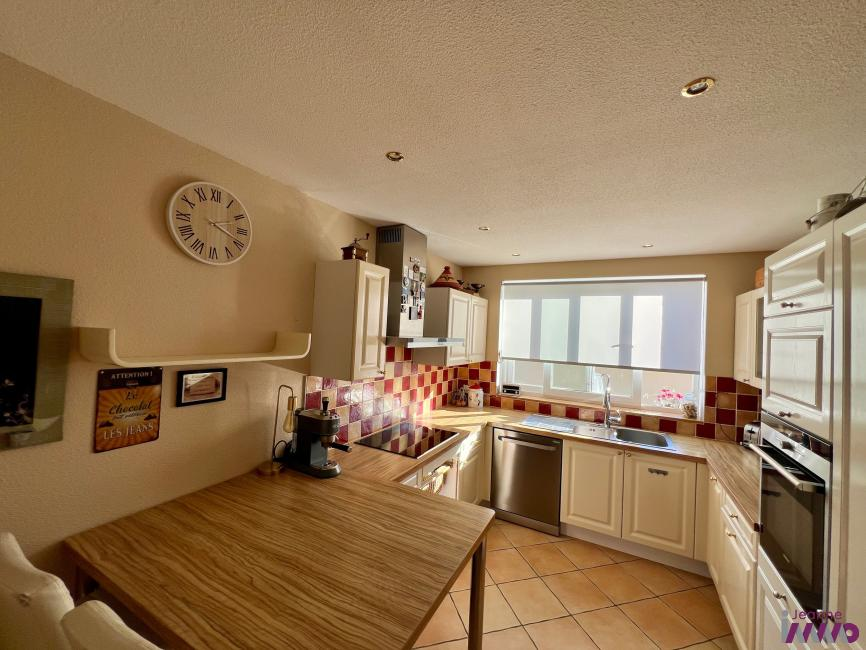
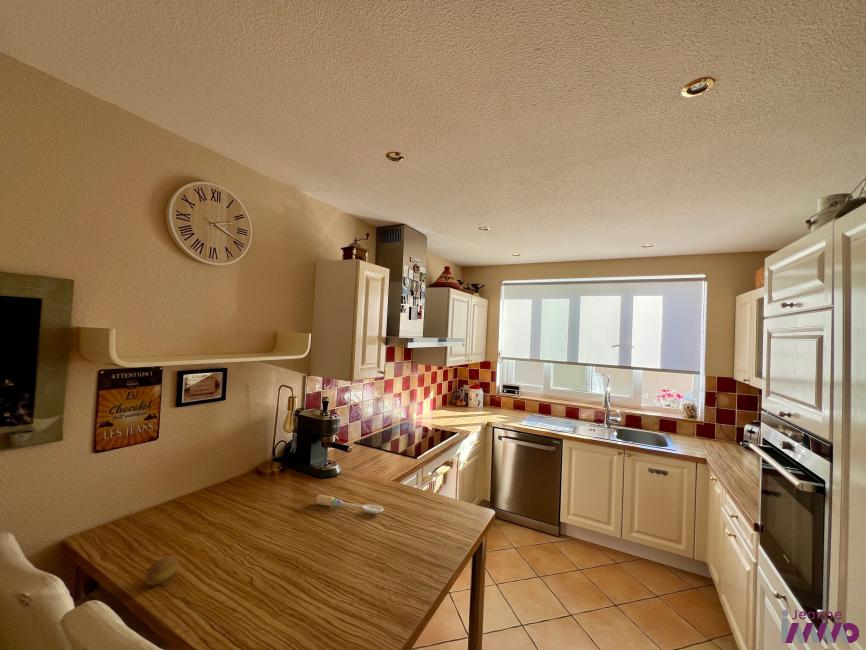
+ fruit [145,555,179,586]
+ spoon [314,494,384,514]
